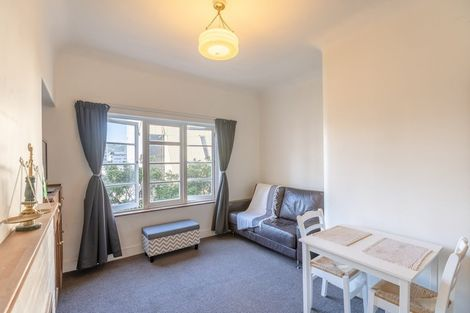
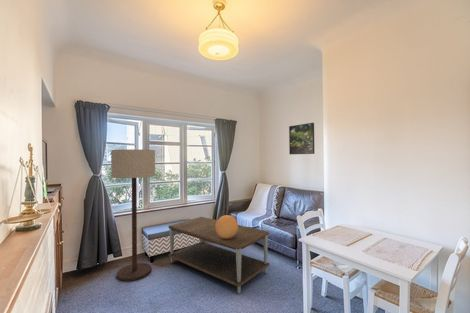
+ floor lamp [110,148,156,282]
+ coffee table [168,216,270,294]
+ decorative sphere [216,214,239,239]
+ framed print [288,122,315,155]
